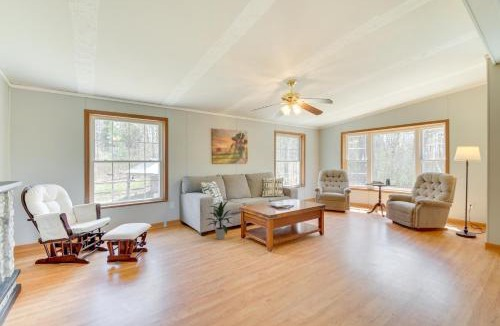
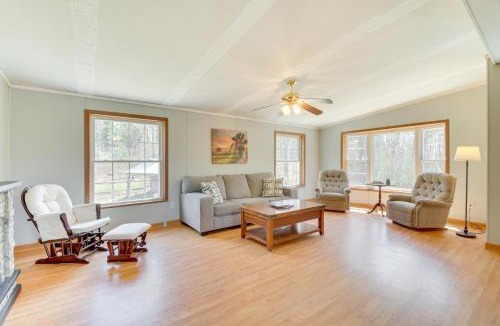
- indoor plant [204,200,233,240]
